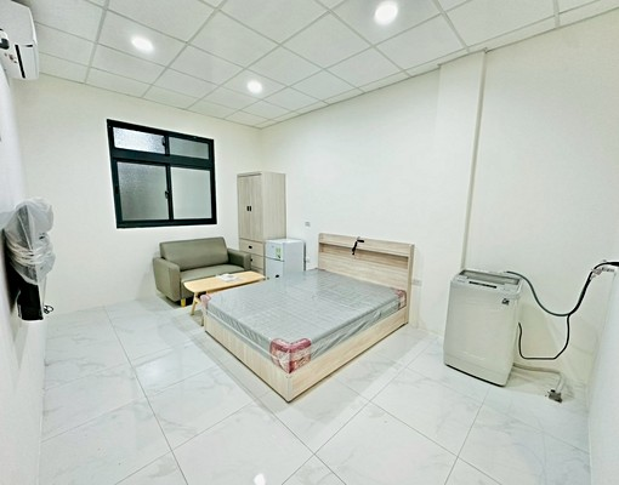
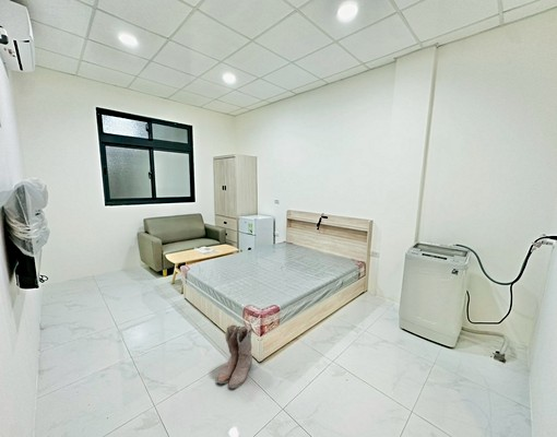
+ boots [215,323,253,390]
